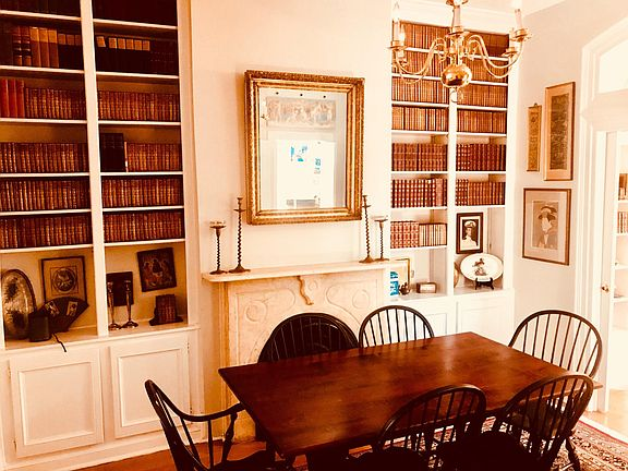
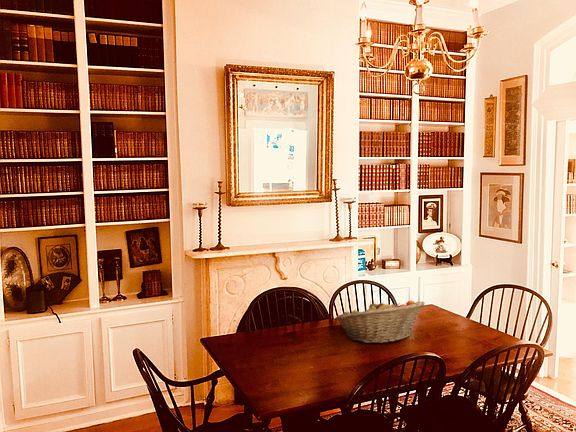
+ fruit basket [334,300,426,344]
